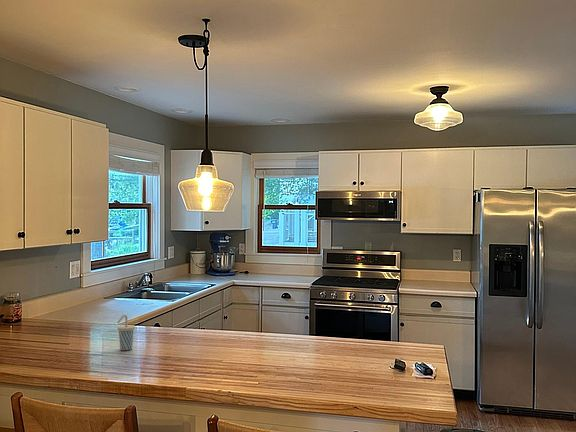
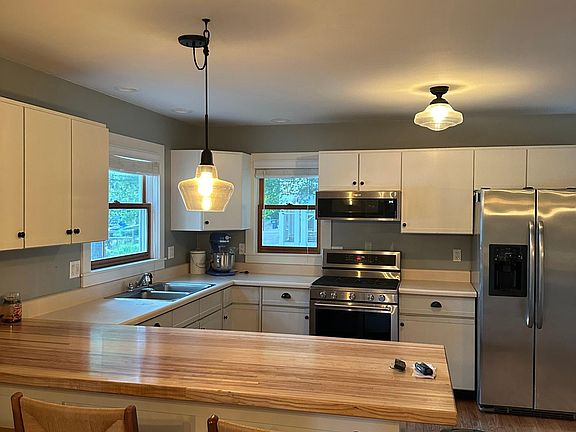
- cup [116,314,136,351]
